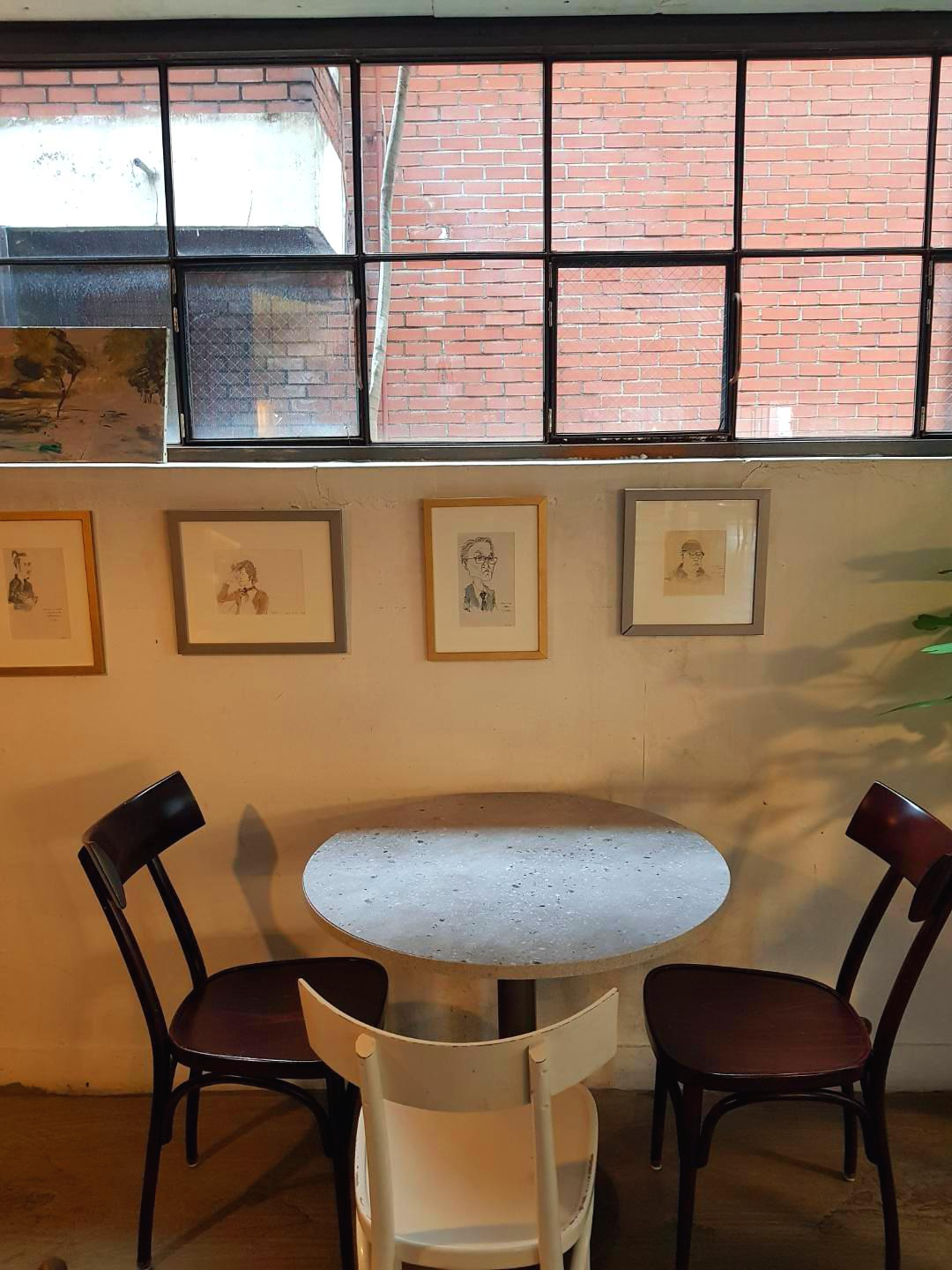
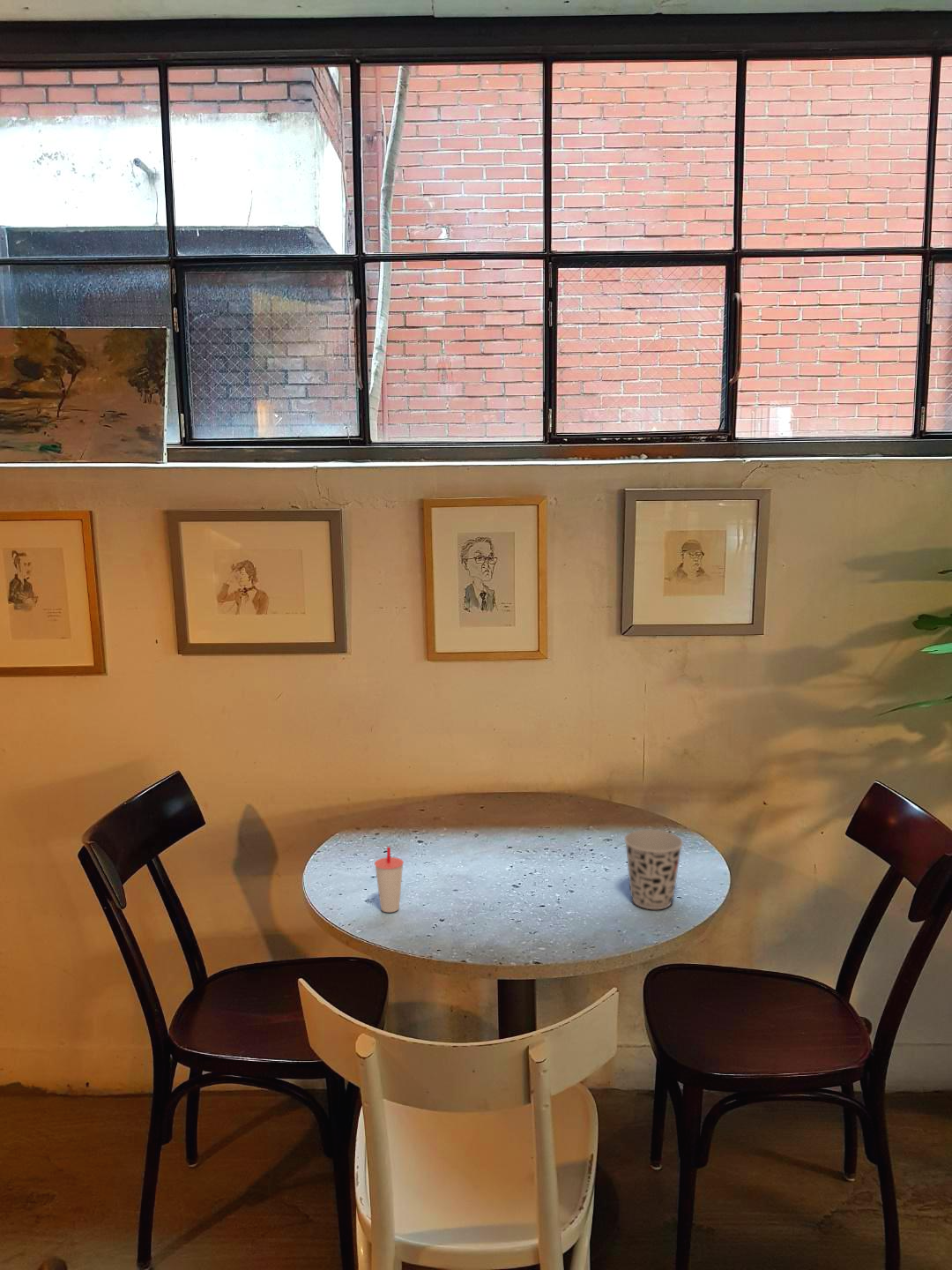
+ cup [374,846,405,913]
+ cup [623,829,684,910]
